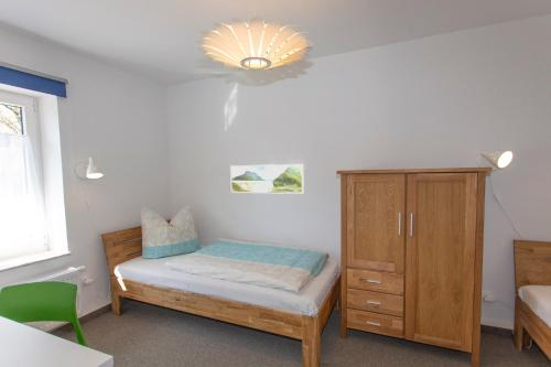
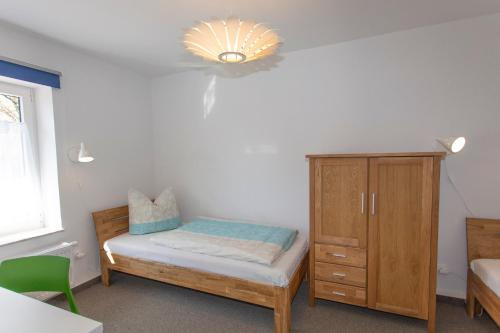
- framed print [229,163,305,195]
